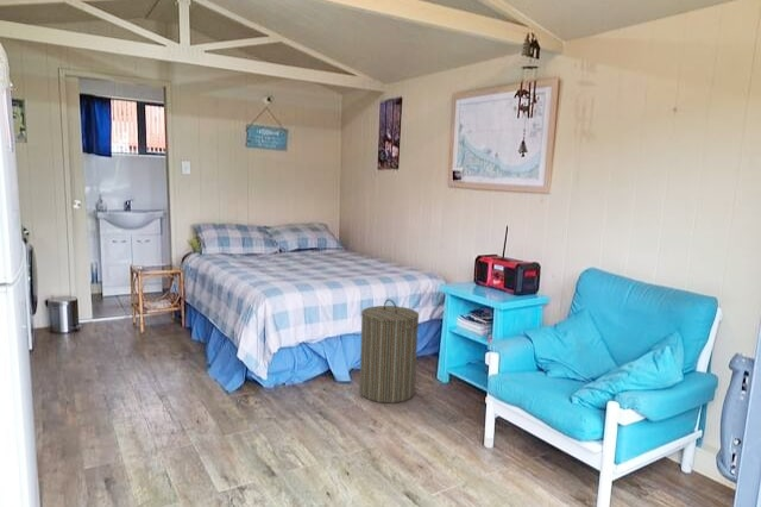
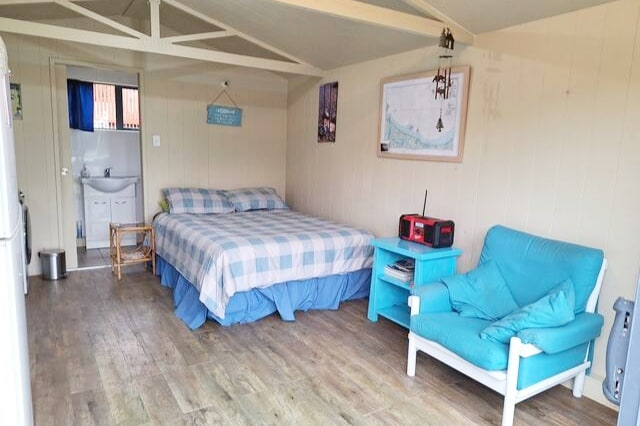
- laundry hamper [358,298,420,405]
